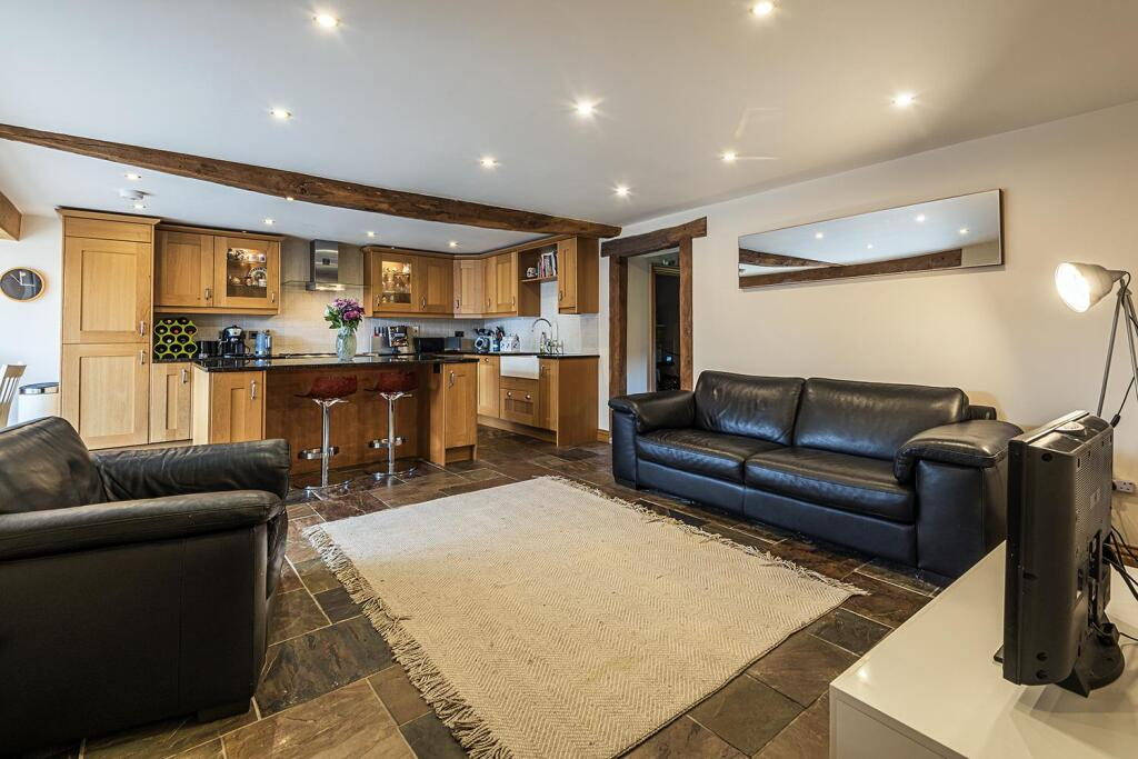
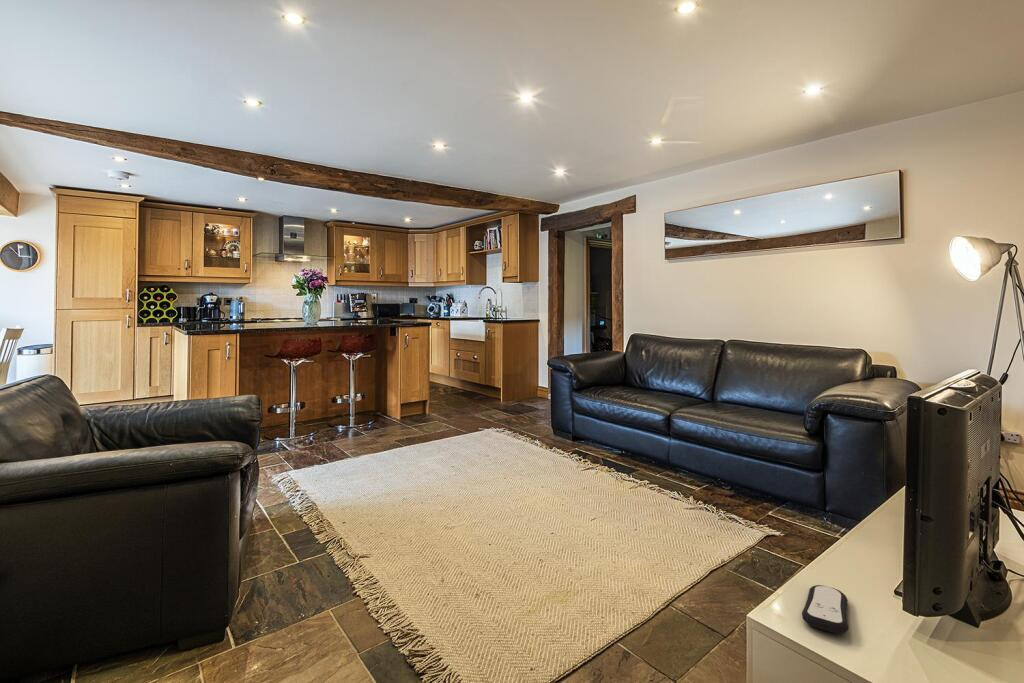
+ remote control [801,584,849,635]
